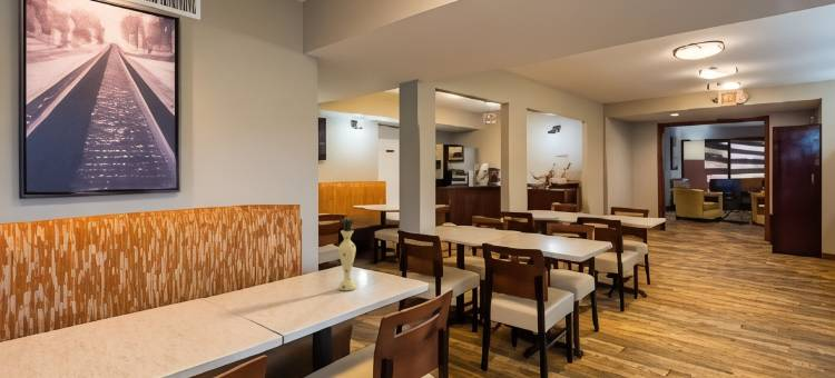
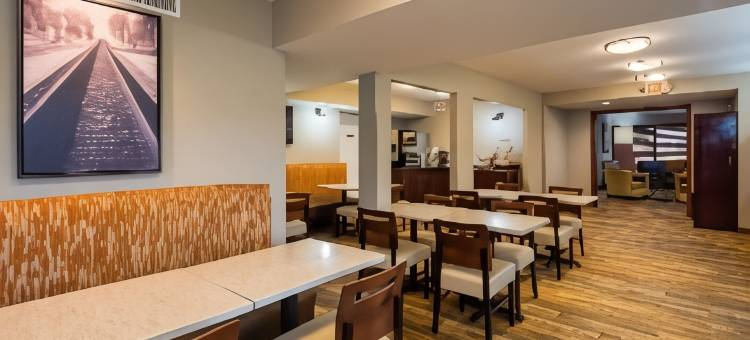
- vase [331,213,363,291]
